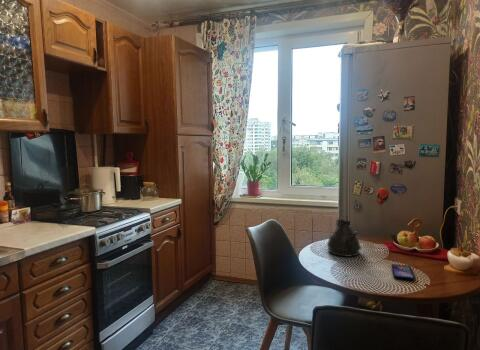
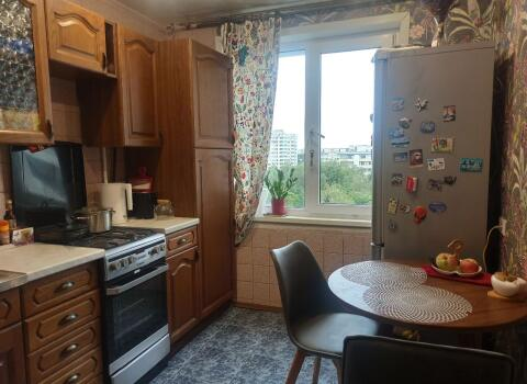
- teapot [326,217,362,258]
- smartphone [391,263,416,281]
